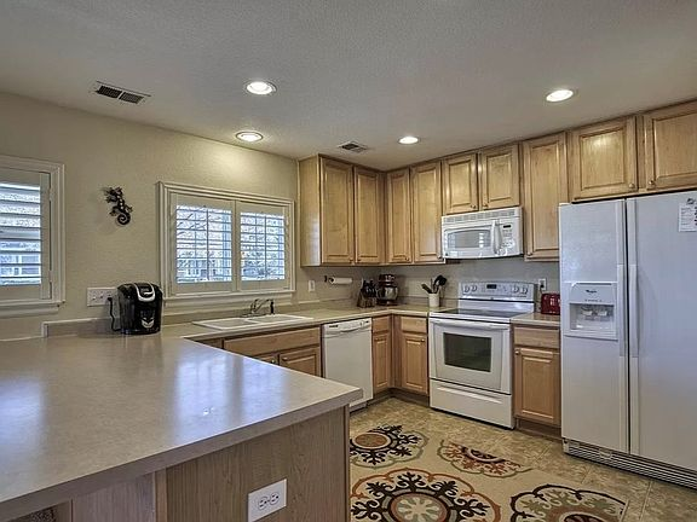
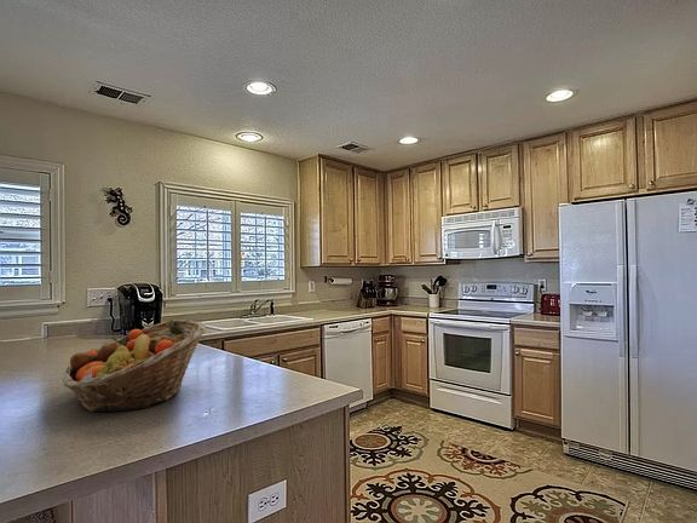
+ fruit basket [62,318,207,413]
